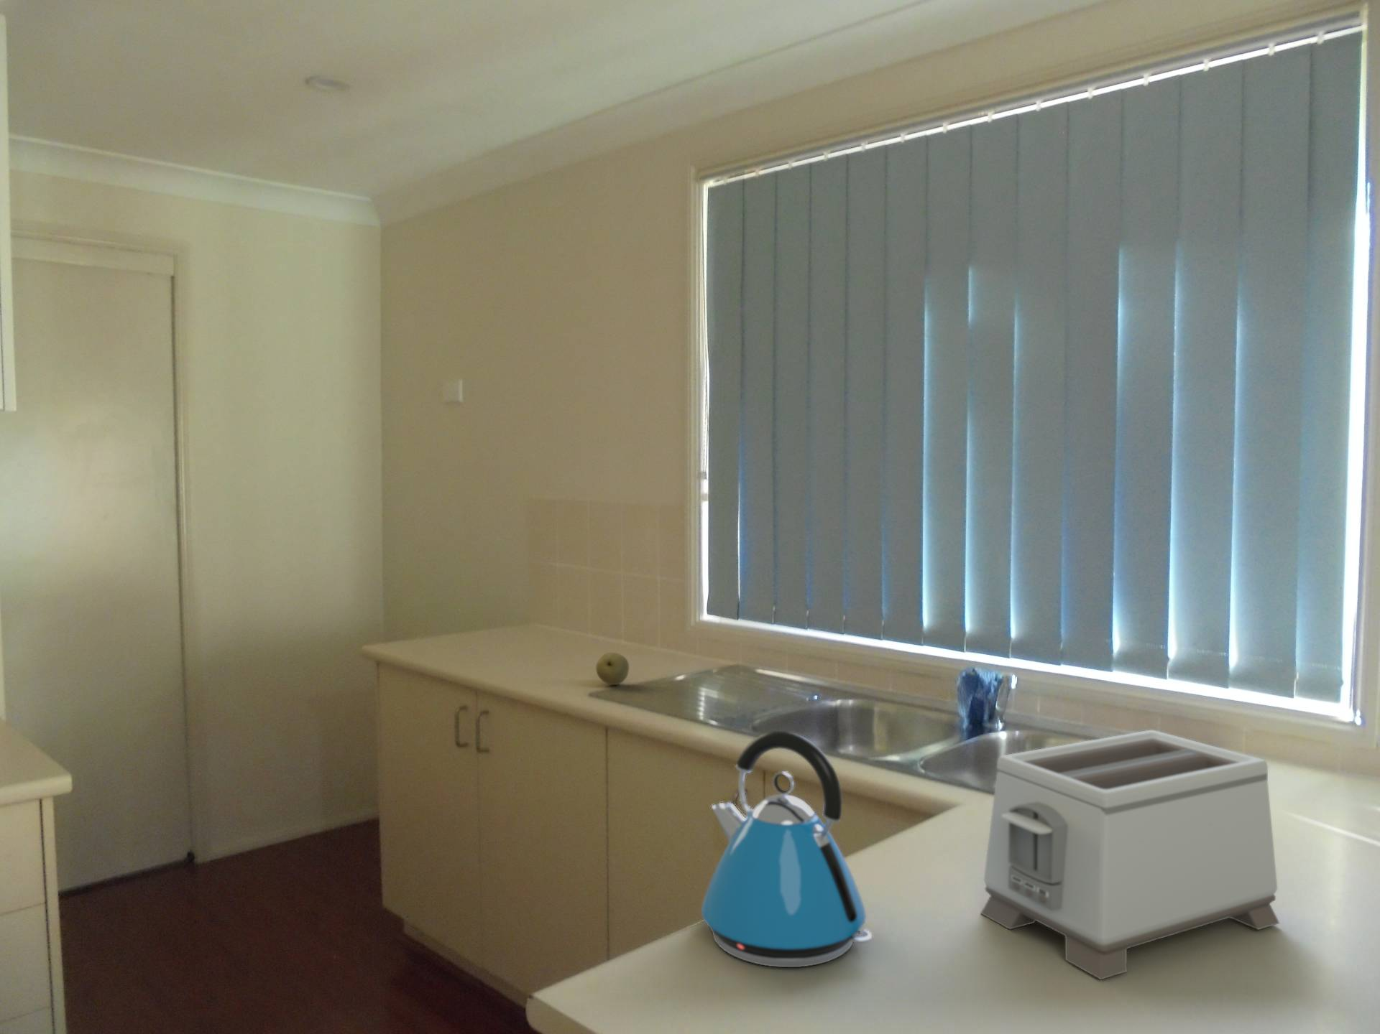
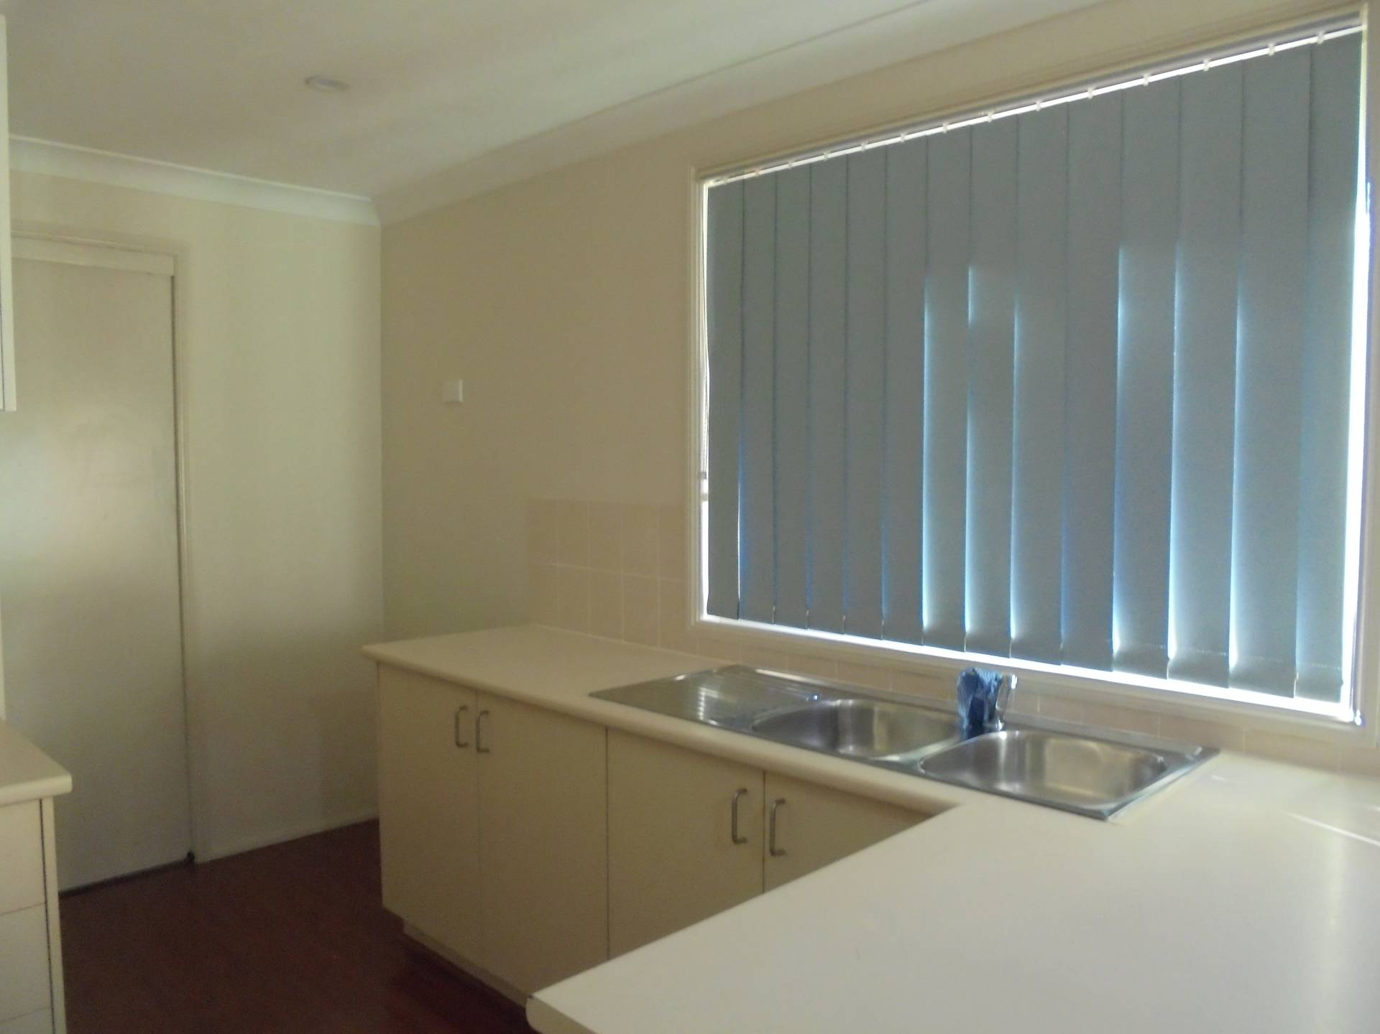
- fruit [595,652,629,685]
- kettle [701,730,873,968]
- toaster [980,730,1280,980]
